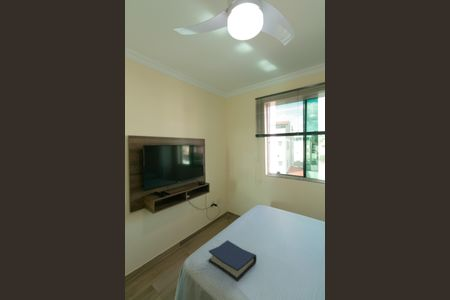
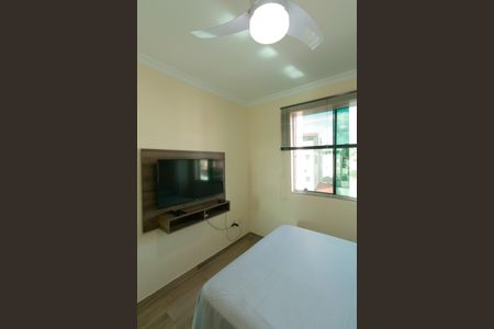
- hardback book [208,239,257,282]
